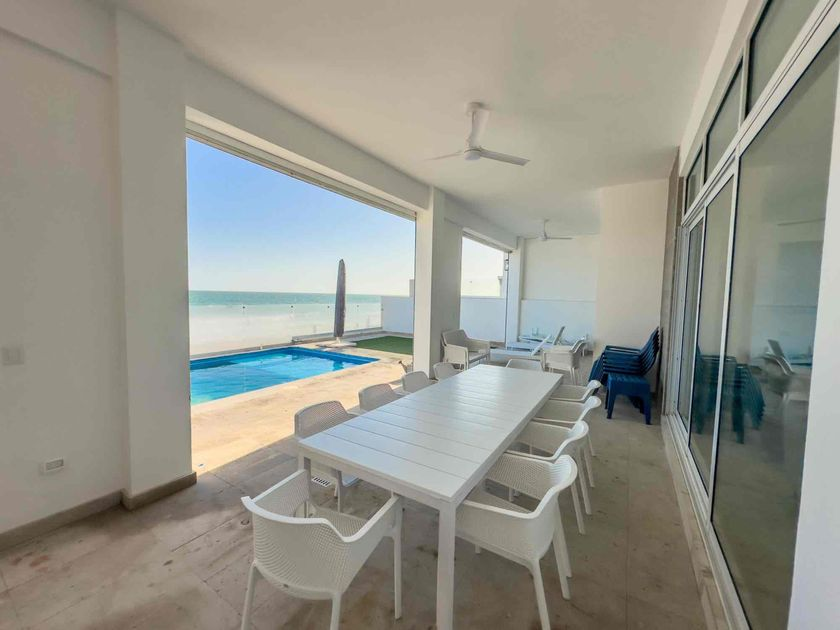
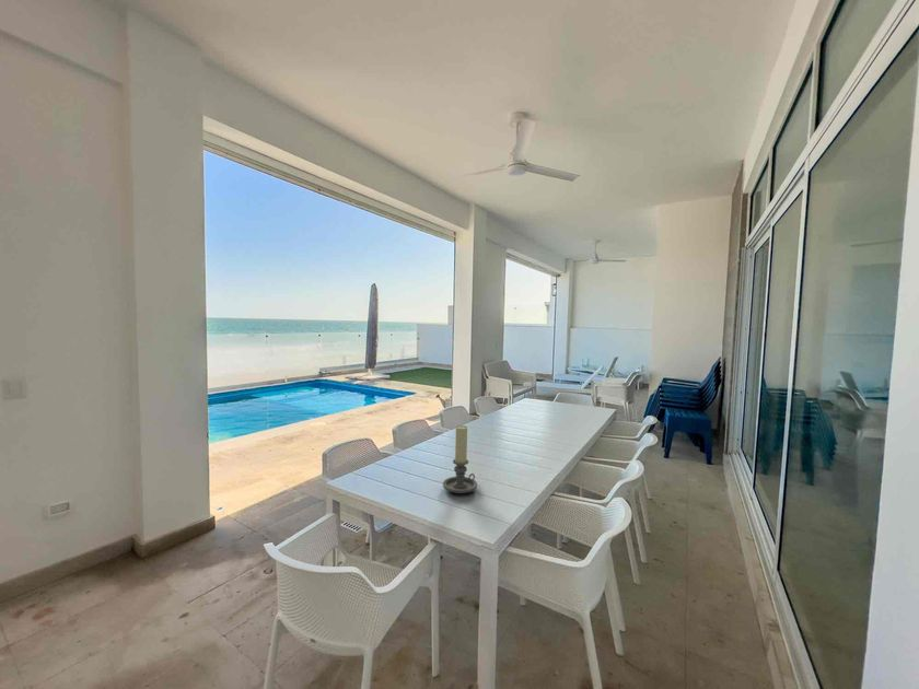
+ candle holder [442,424,478,494]
